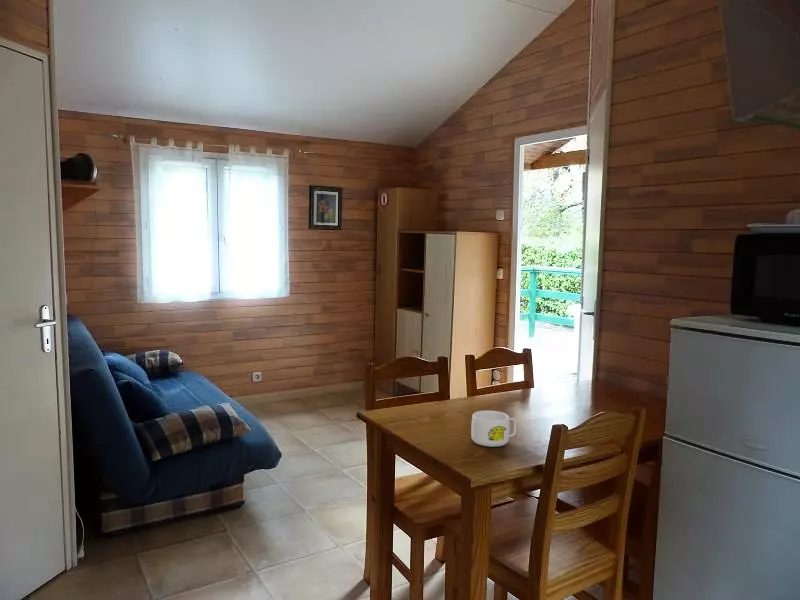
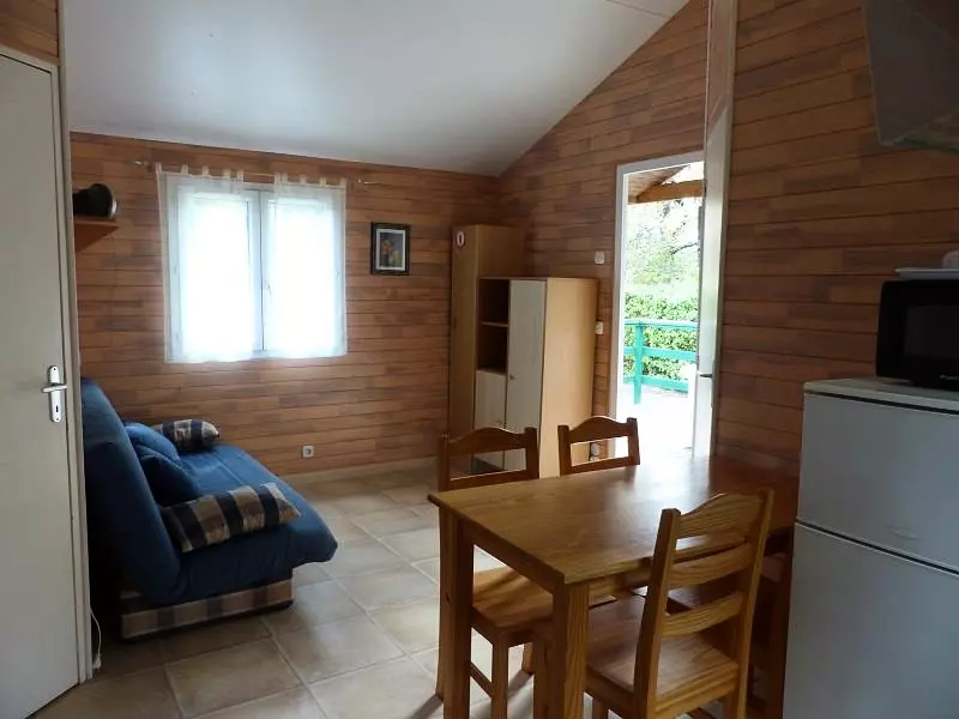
- mug [470,409,517,448]
